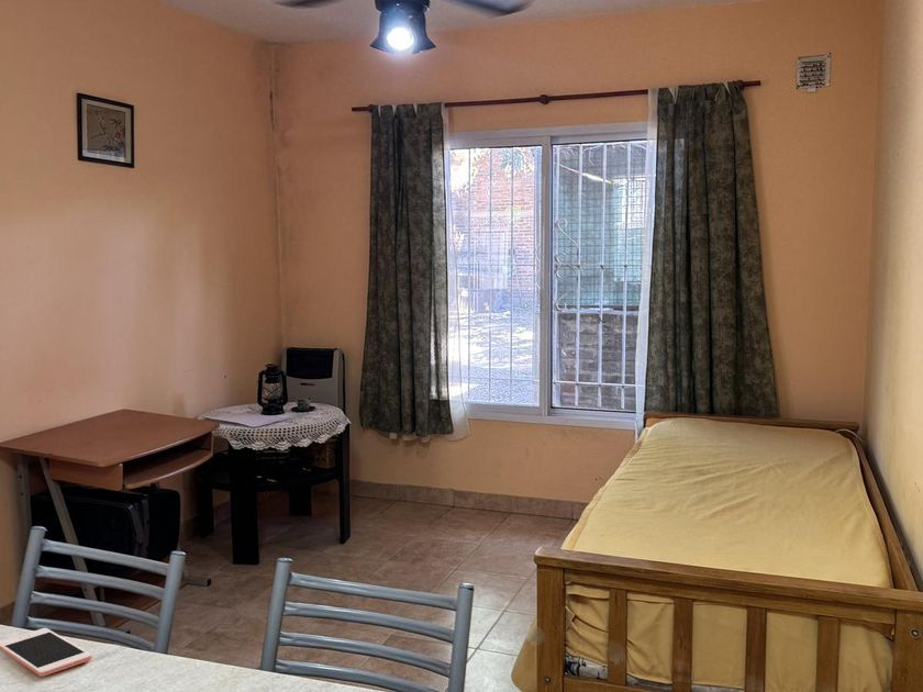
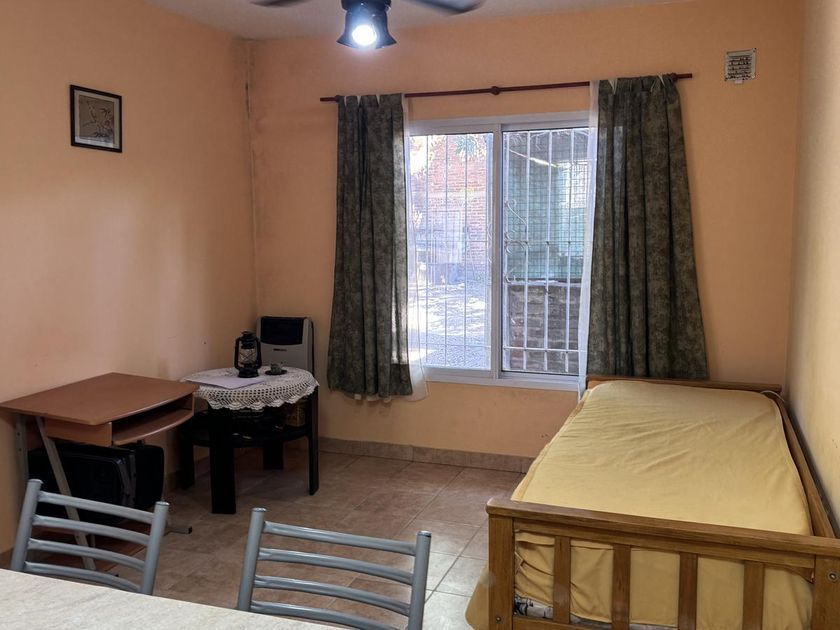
- cell phone [0,627,92,678]
